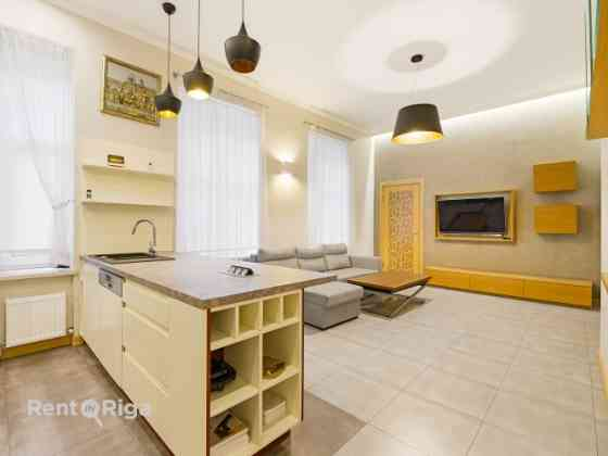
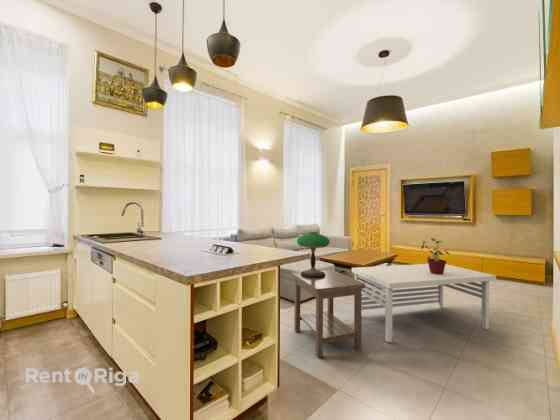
+ potted plant [420,237,451,275]
+ side table [291,269,366,359]
+ table lamp [296,231,331,278]
+ coffee table [351,263,497,343]
